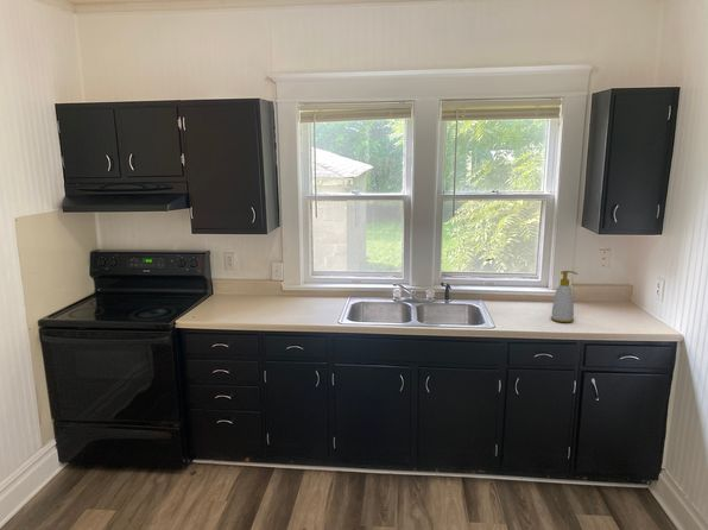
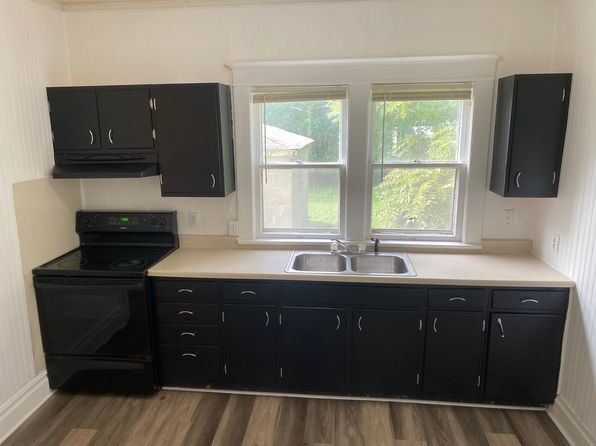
- soap bottle [550,270,579,323]
